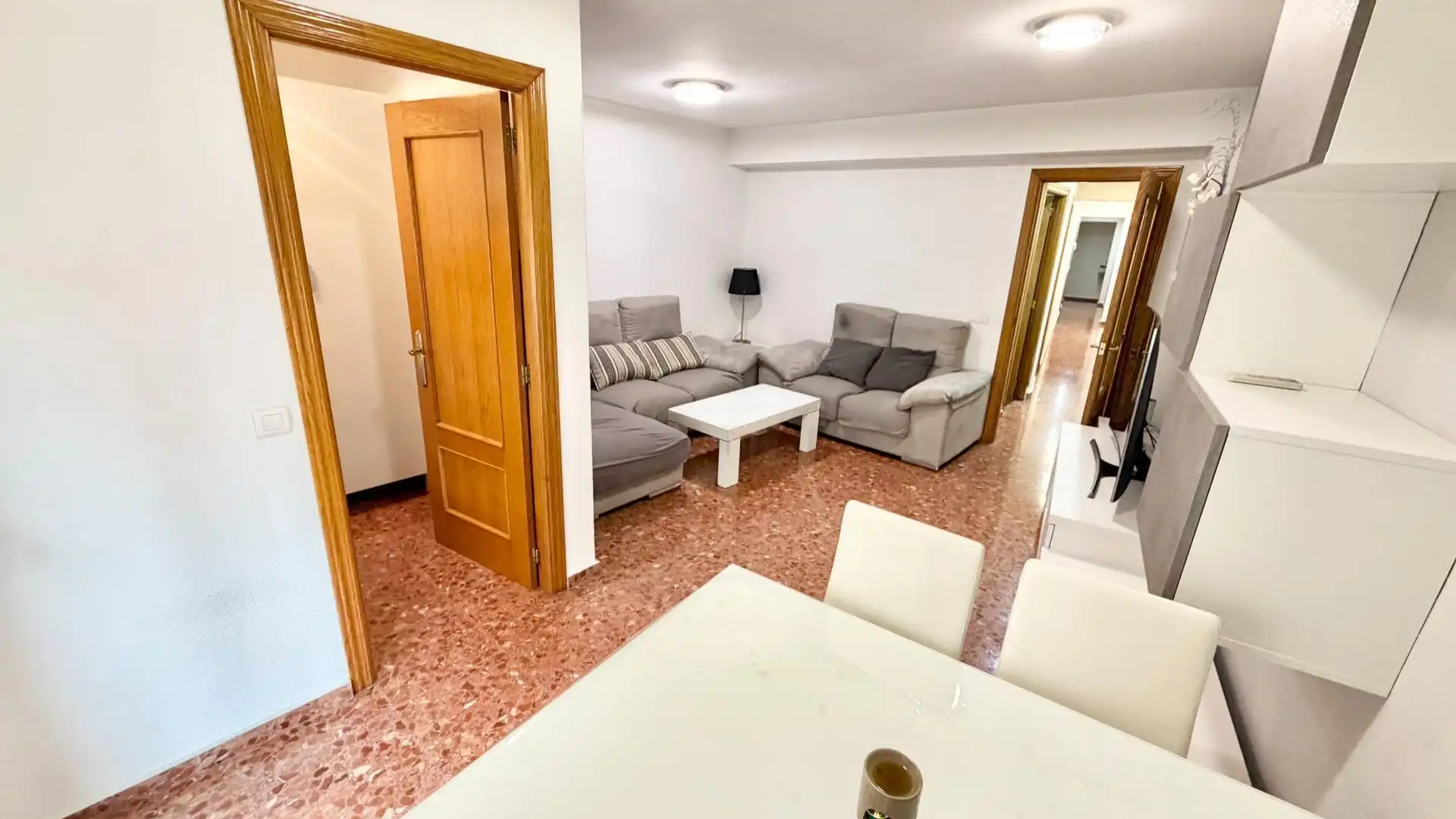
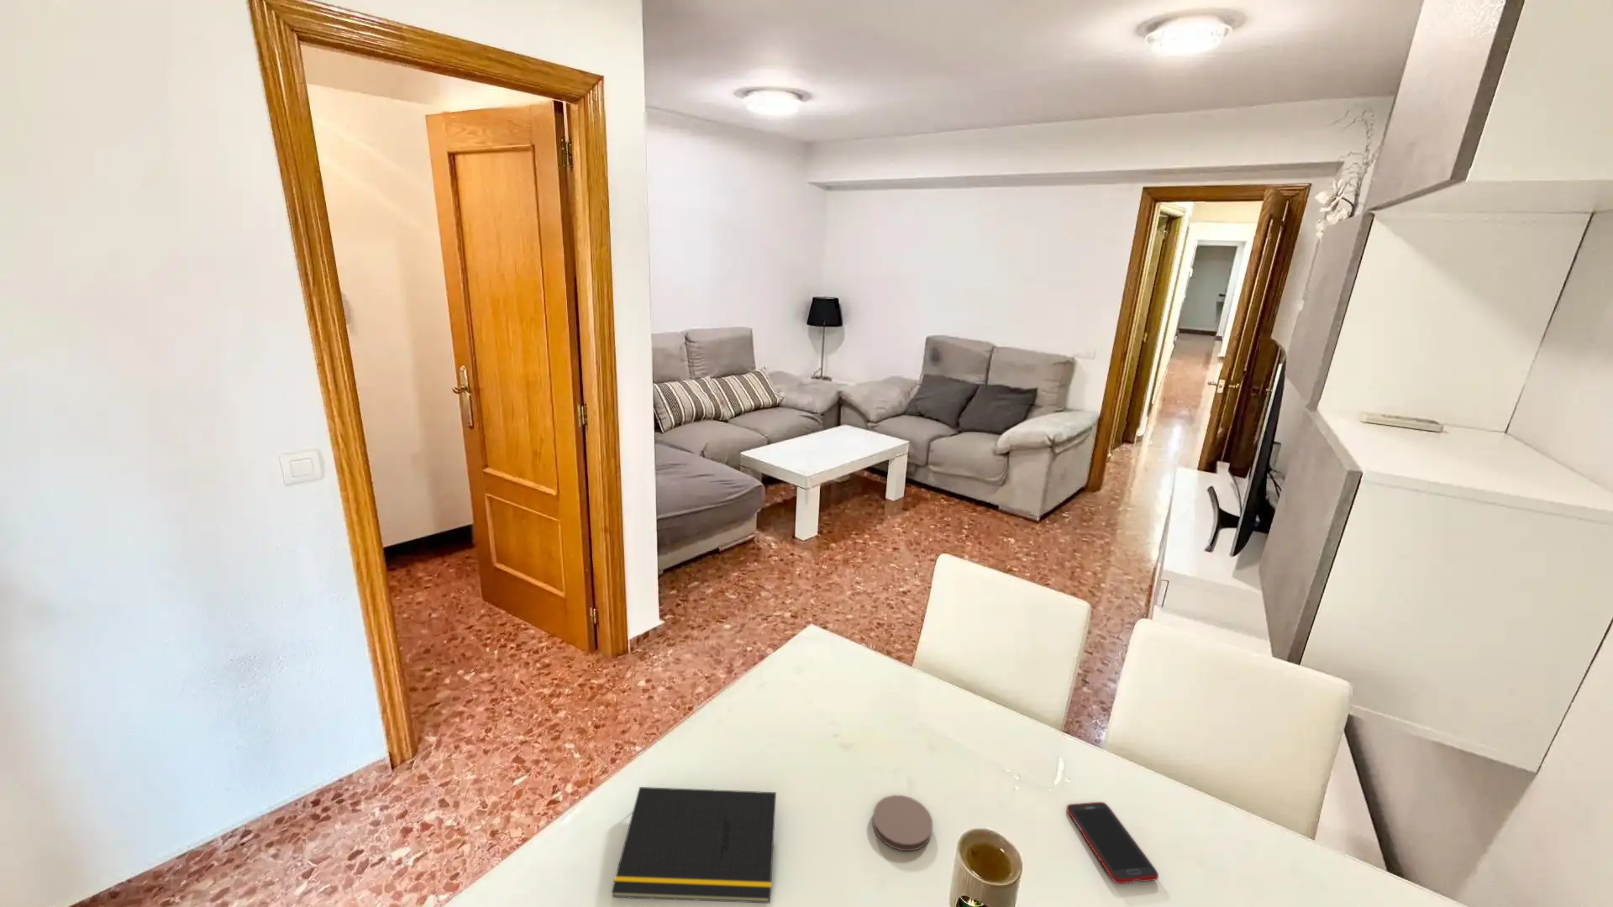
+ coaster [872,794,934,852]
+ notepad [610,786,777,905]
+ cell phone [1066,801,1160,885]
